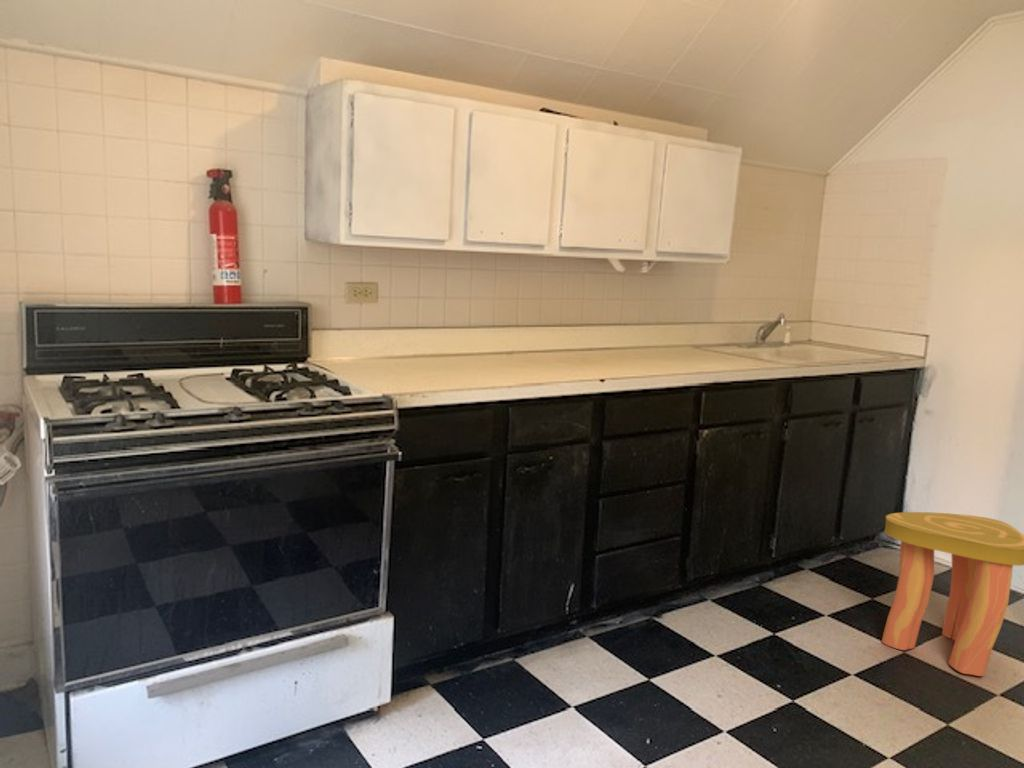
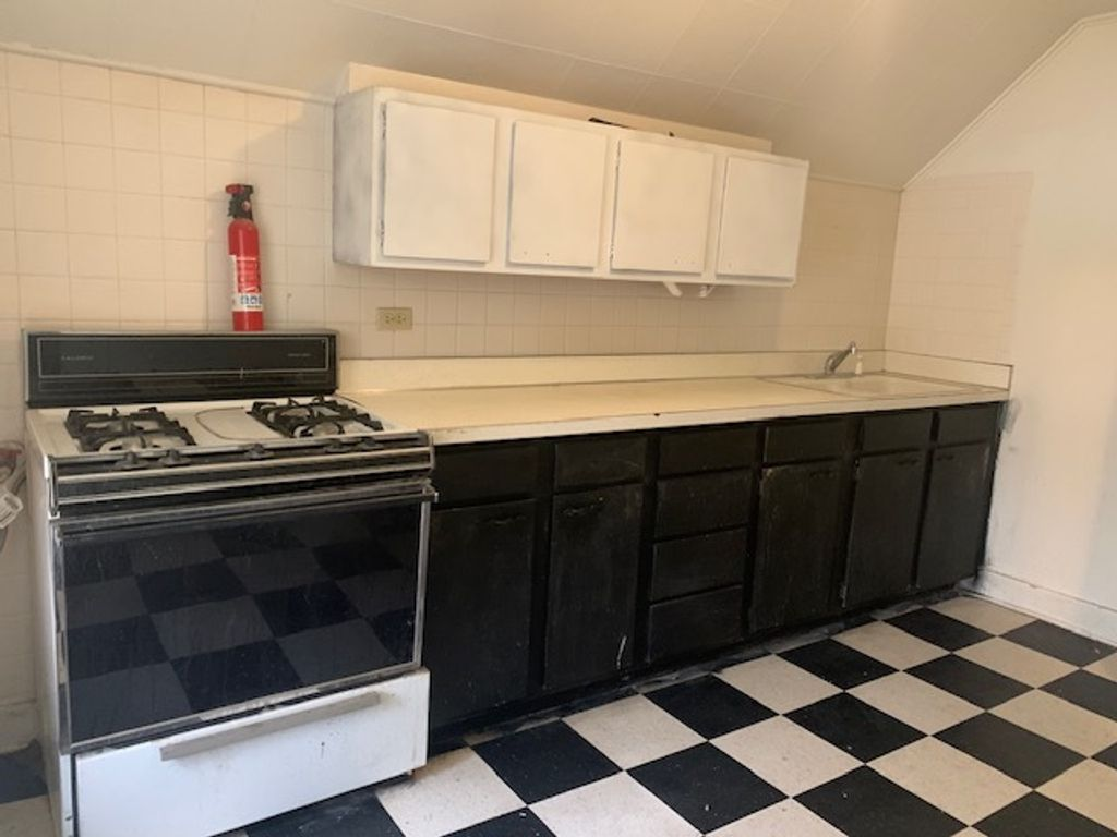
- stool [880,511,1024,677]
